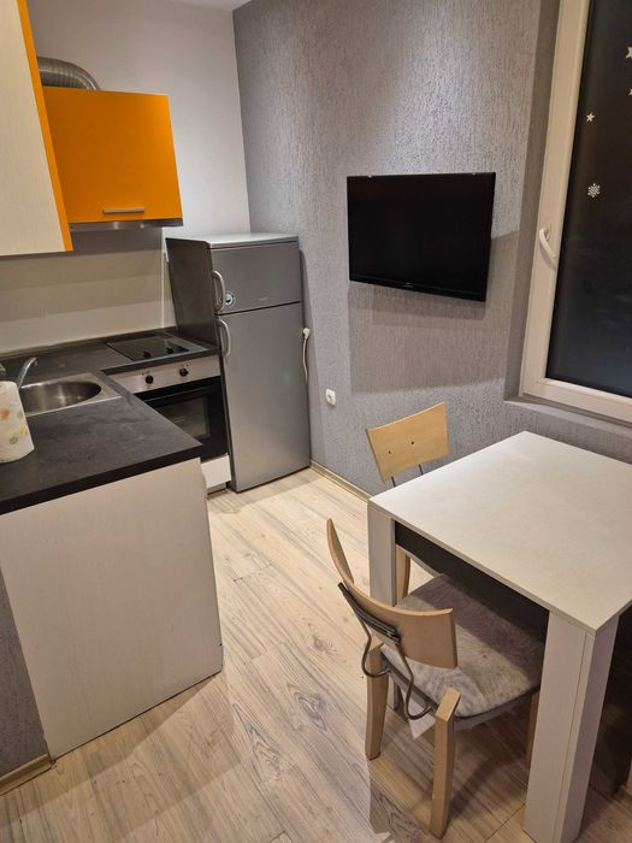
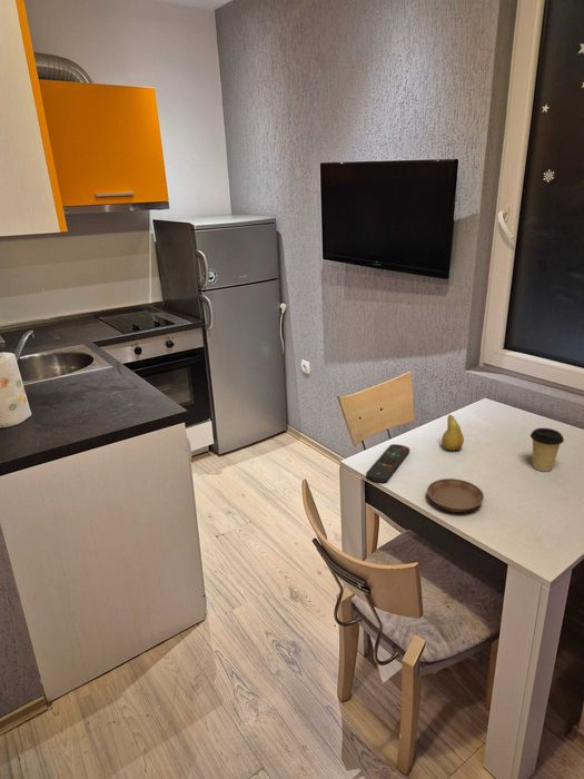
+ saucer [426,477,485,513]
+ coffee cup [529,427,565,472]
+ fruit [441,413,465,451]
+ remote control [365,443,410,483]
